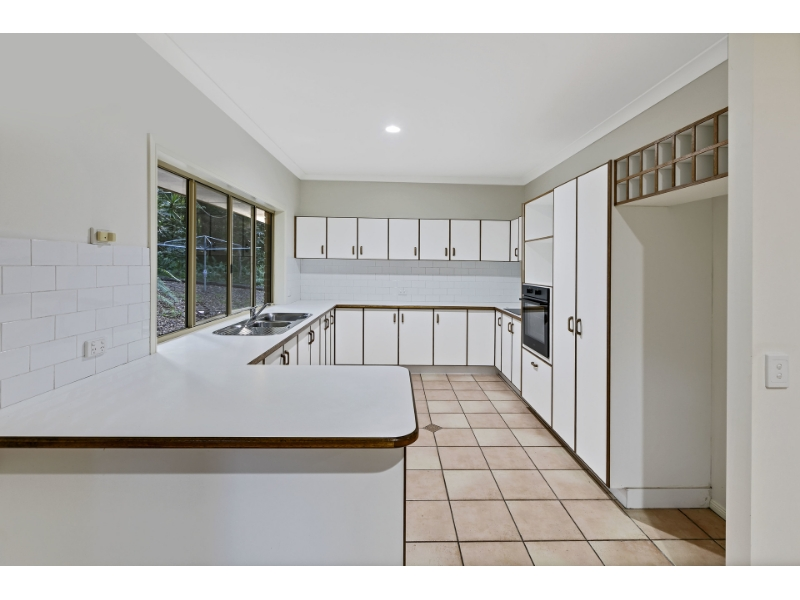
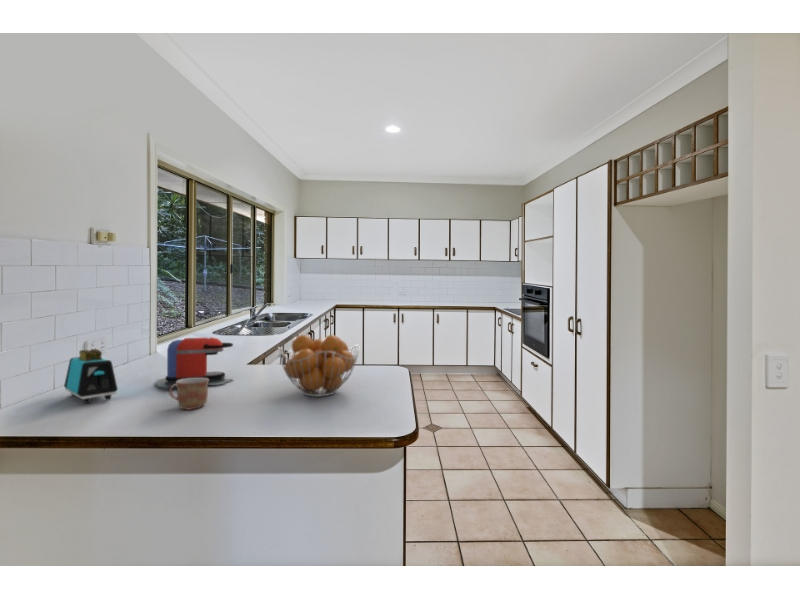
+ fruit basket [277,334,360,398]
+ mug [168,378,209,411]
+ coffee maker [151,336,234,390]
+ toaster [63,348,119,404]
